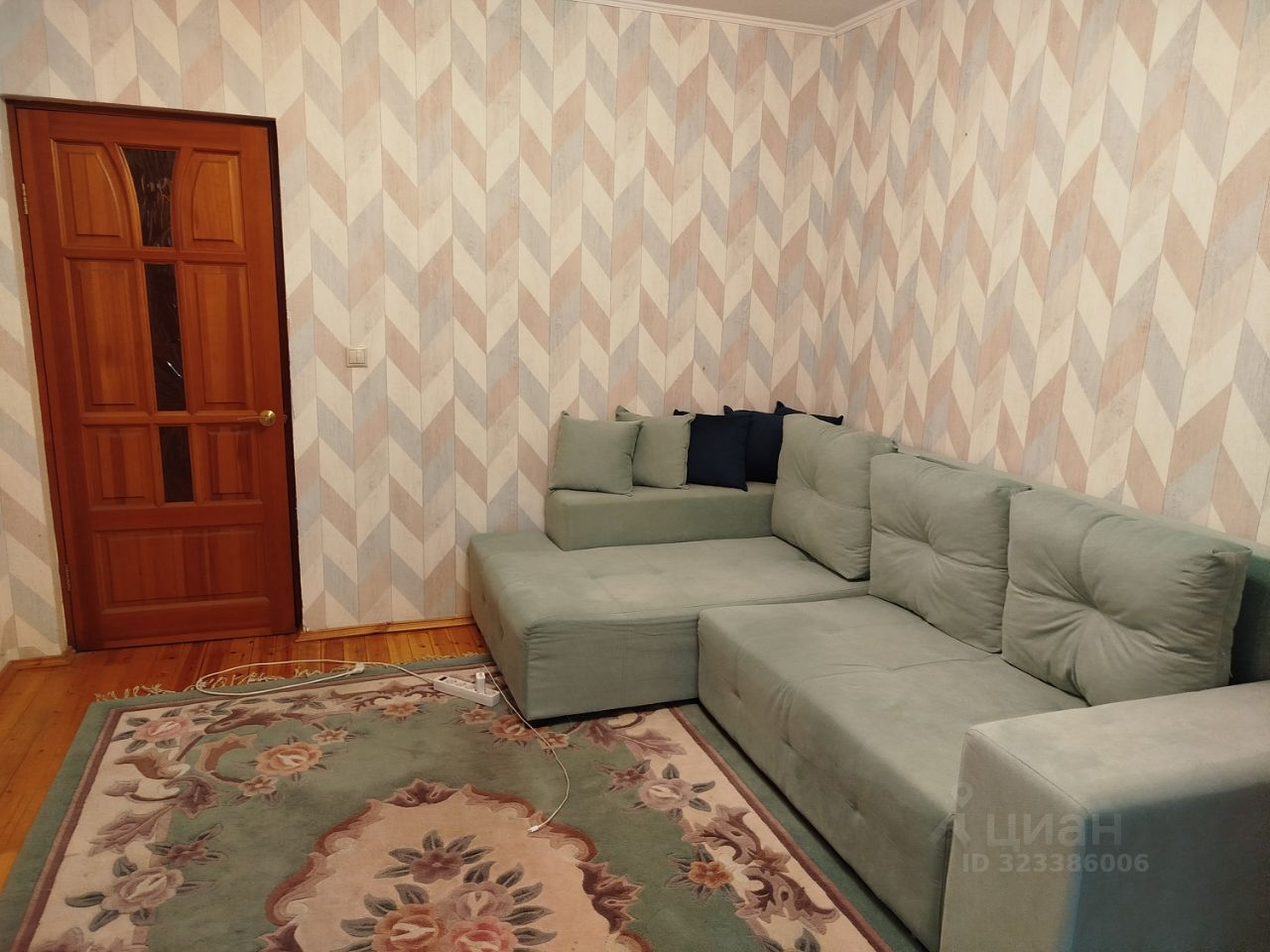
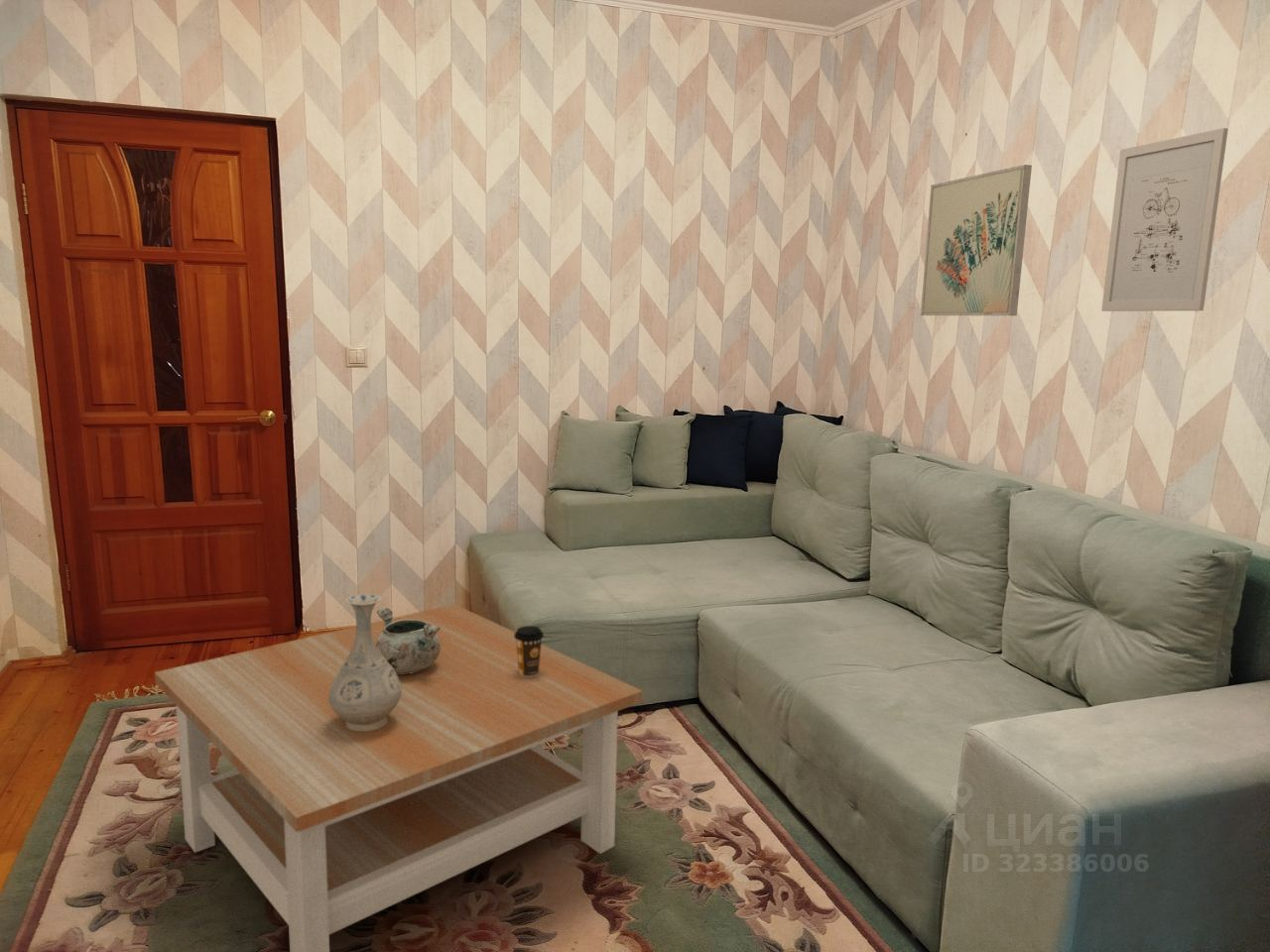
+ decorative bowl [375,607,441,673]
+ coffee cup [514,625,545,676]
+ wall art [920,164,1033,316]
+ wall art [1100,127,1229,312]
+ coffee table [154,603,644,952]
+ vase [328,593,402,732]
